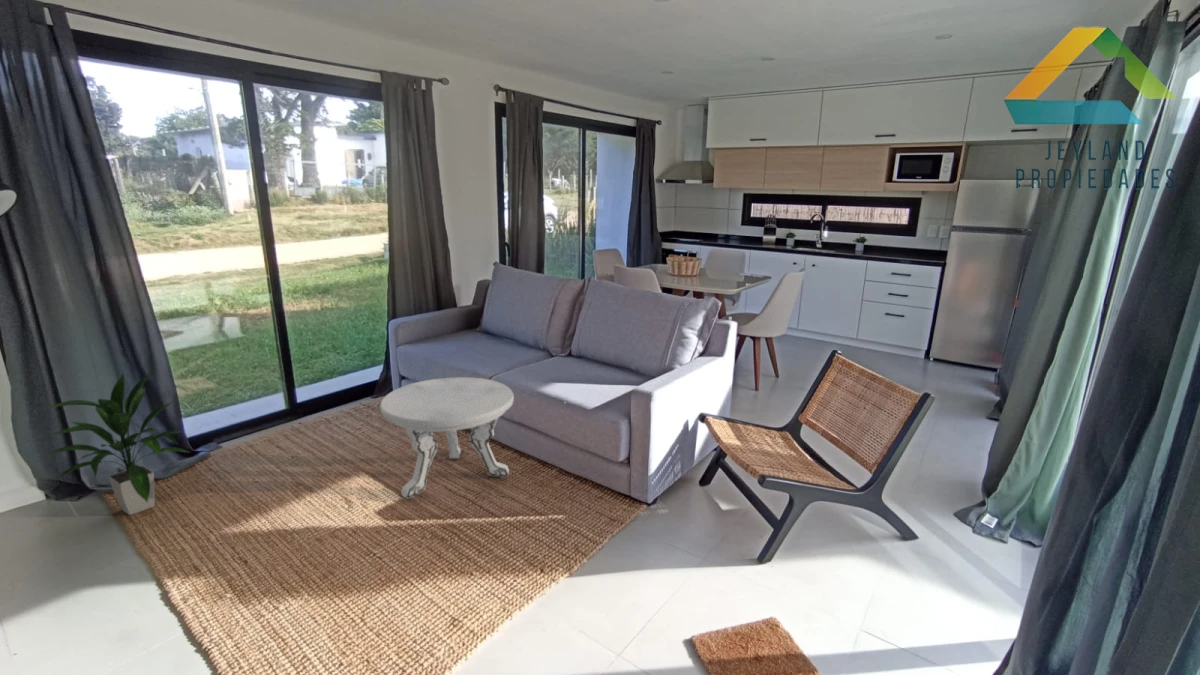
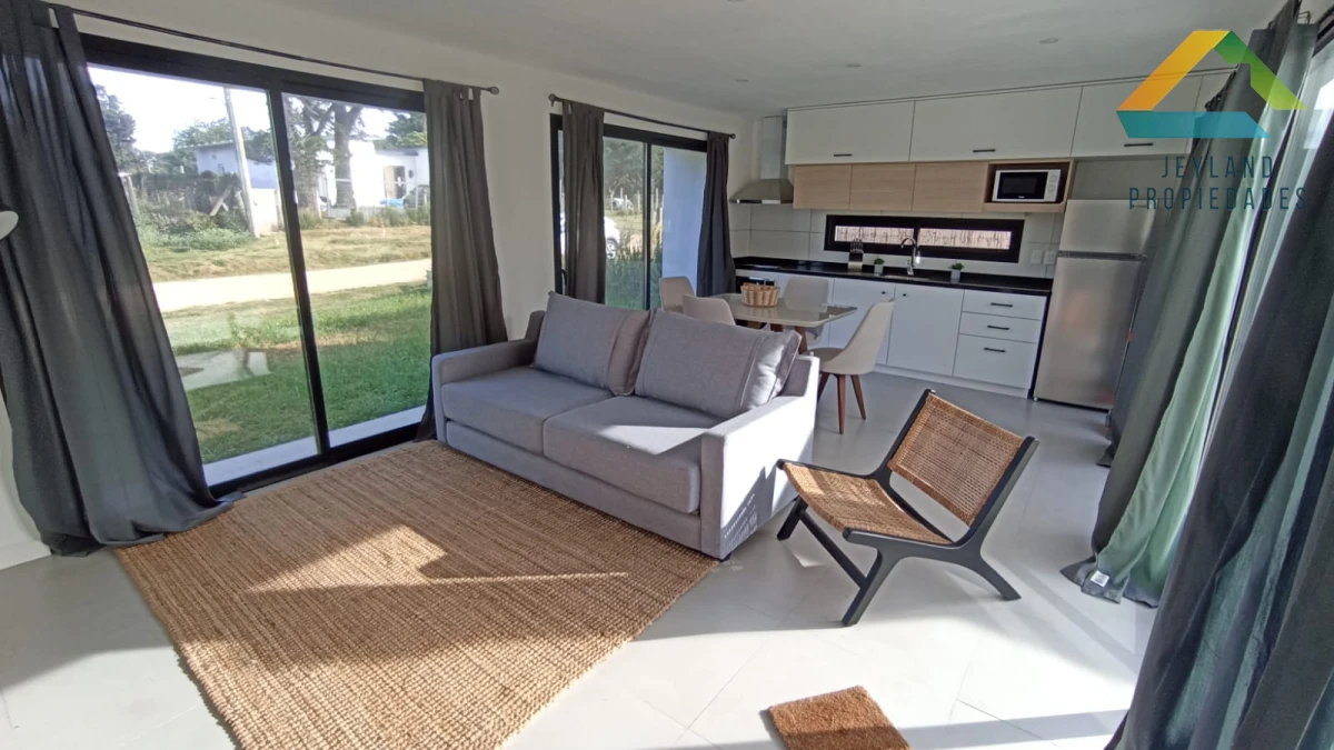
- side table [379,376,515,500]
- indoor plant [41,370,189,516]
